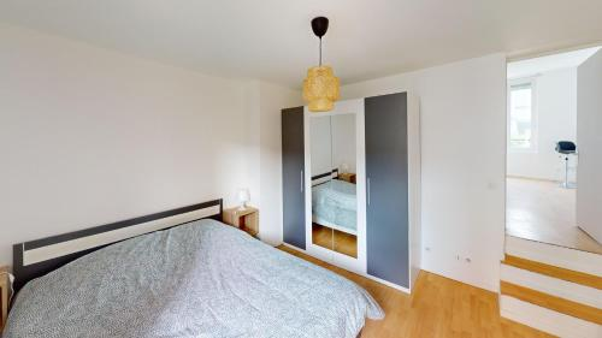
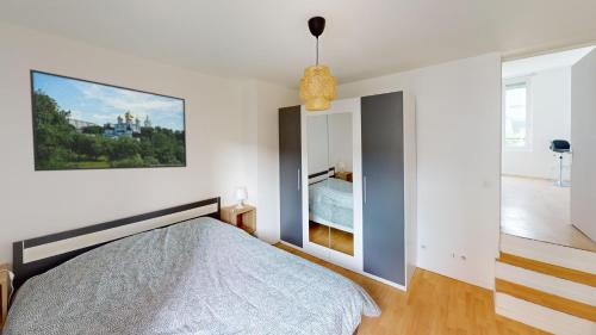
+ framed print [29,68,187,173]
